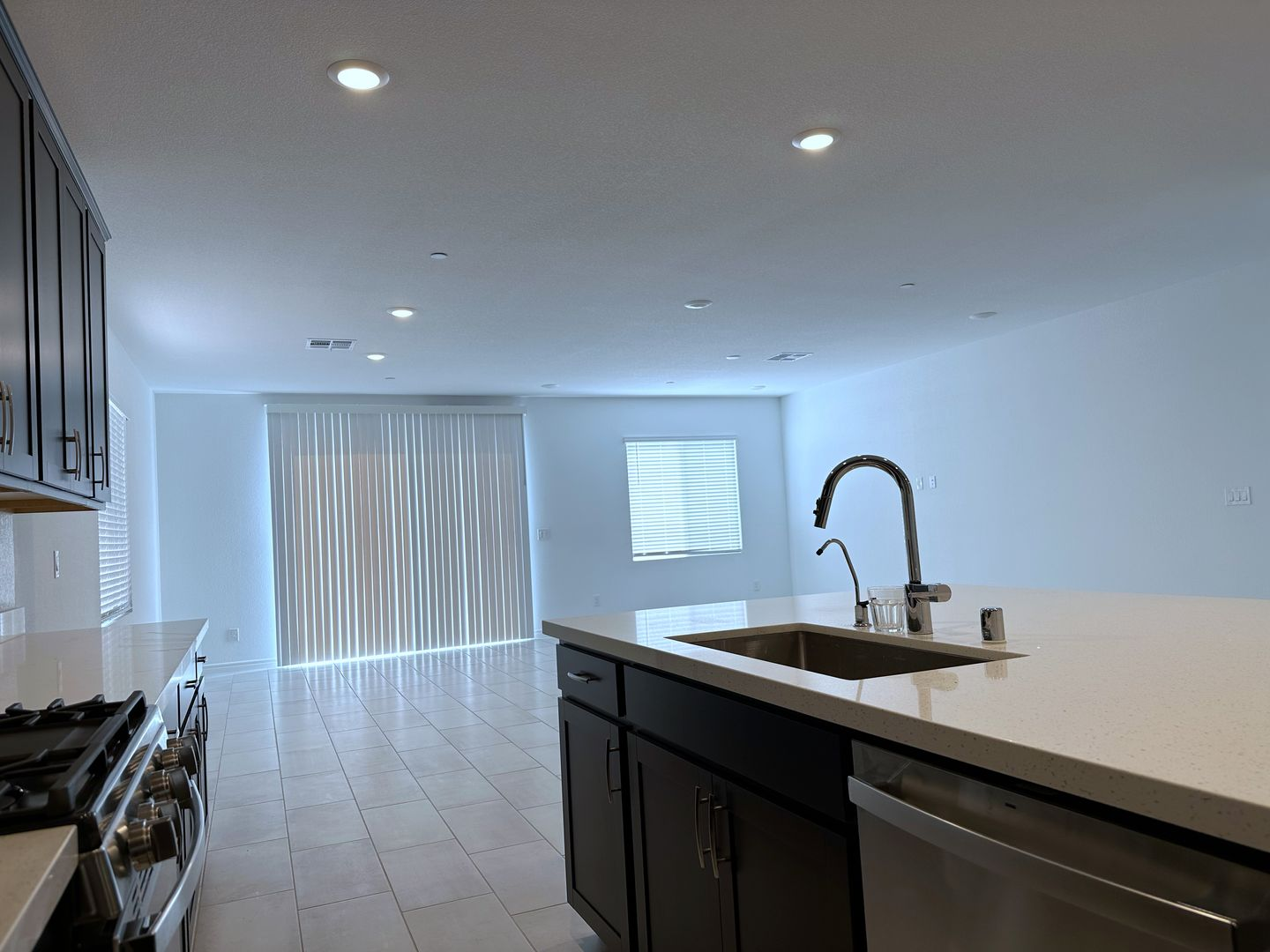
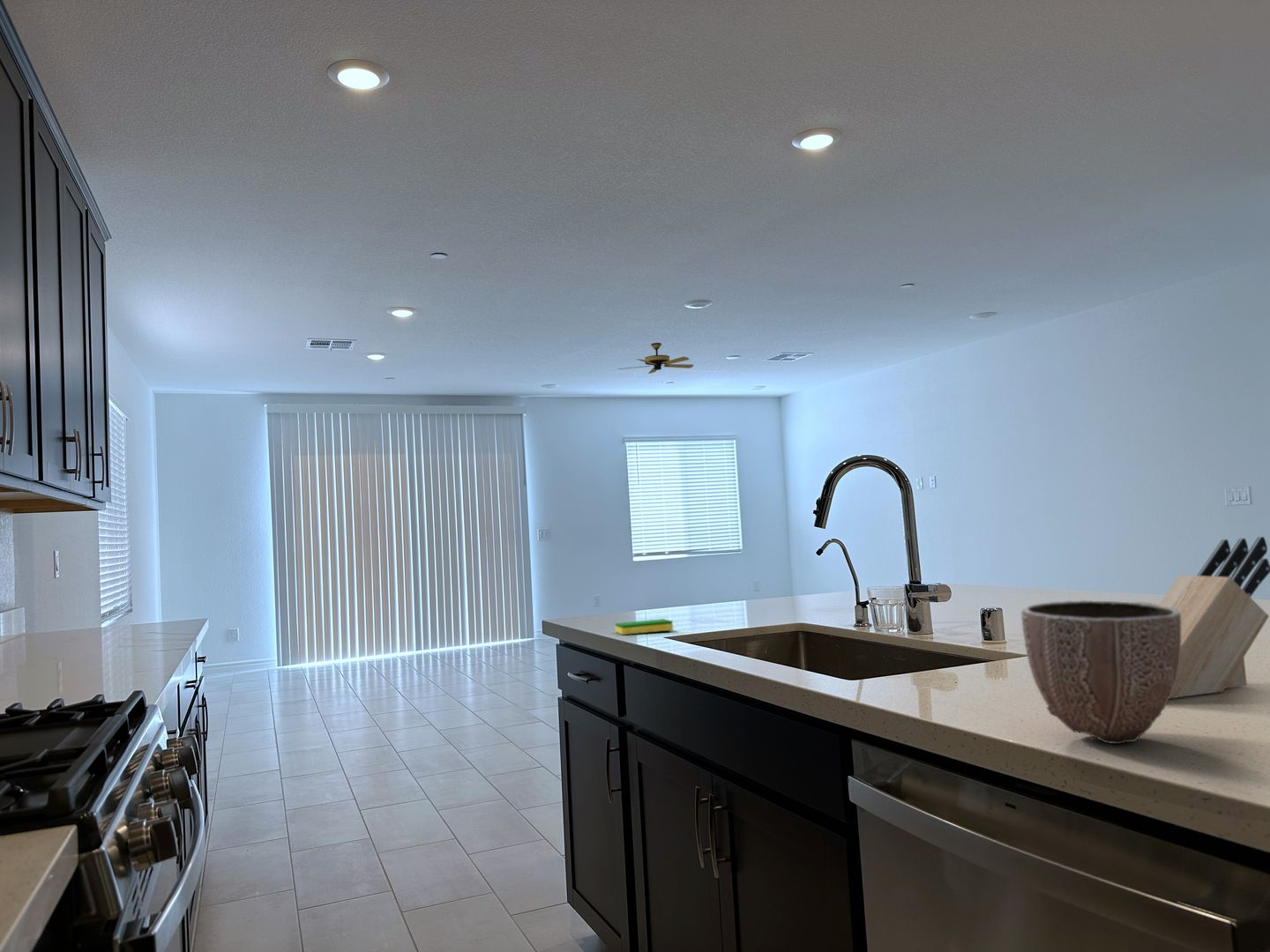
+ decorative bowl [1020,599,1181,745]
+ knife block [1158,536,1270,699]
+ dish sponge [614,618,674,636]
+ ceiling fan [617,342,694,383]
